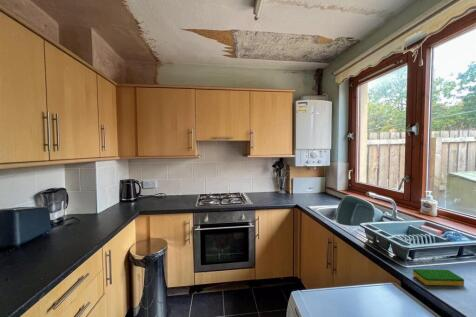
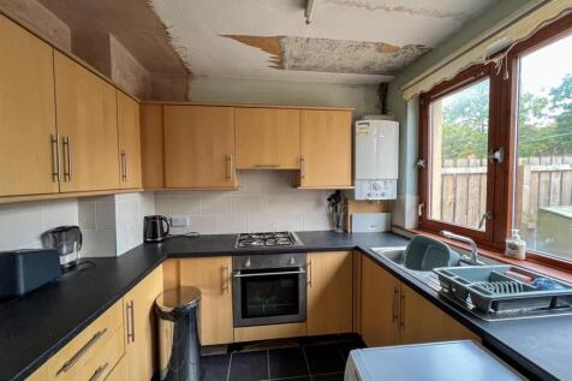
- dish sponge [412,268,465,287]
